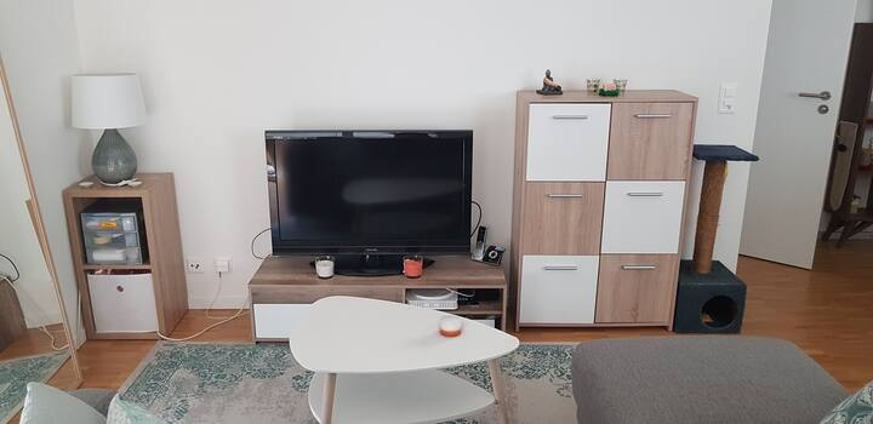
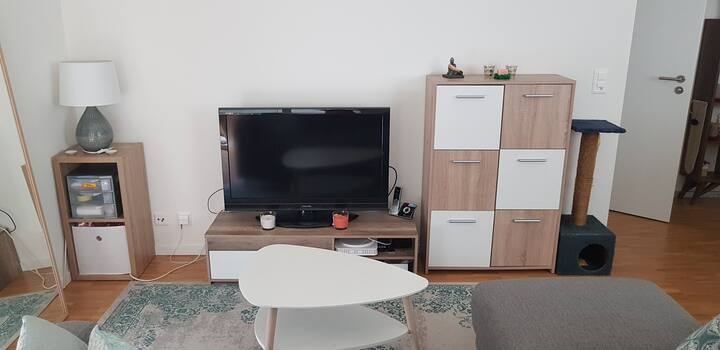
- candle [439,314,462,338]
